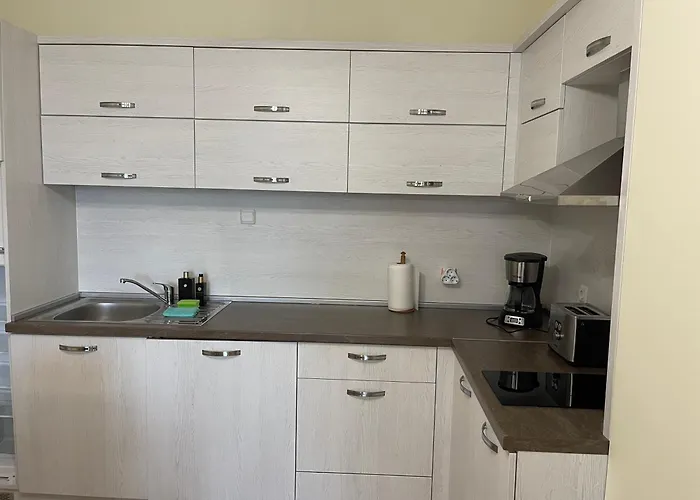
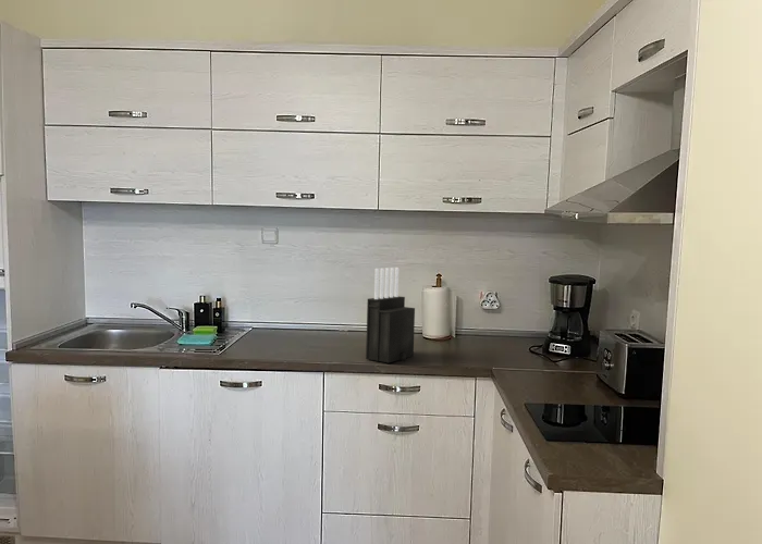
+ knife block [365,267,416,363]
